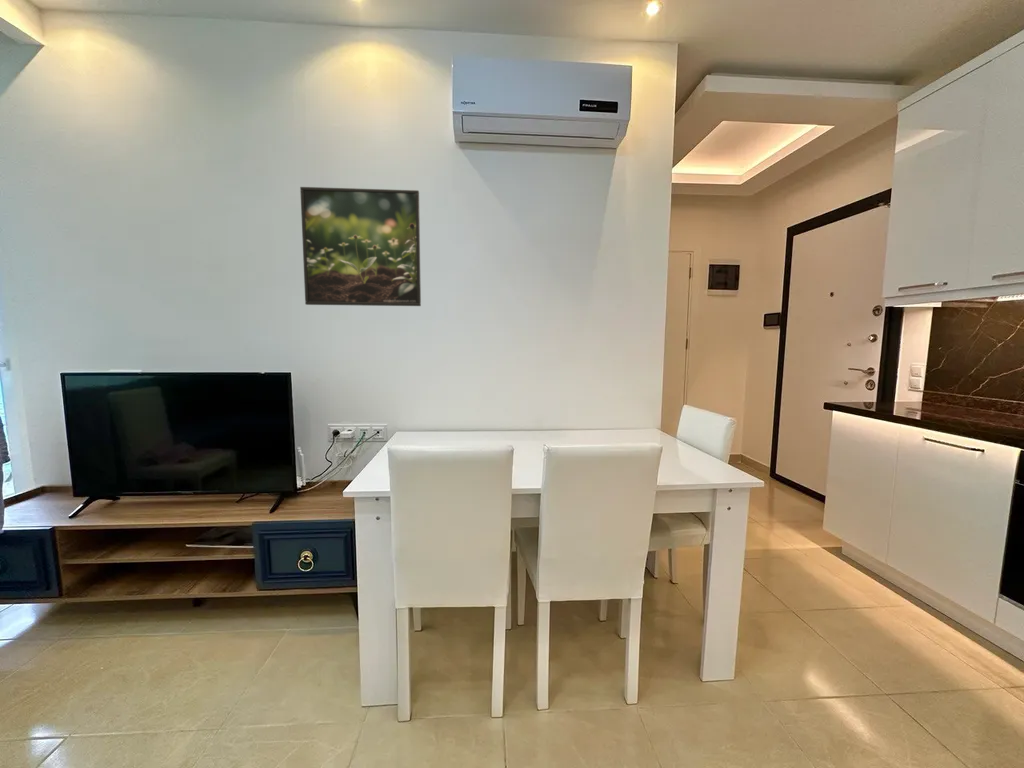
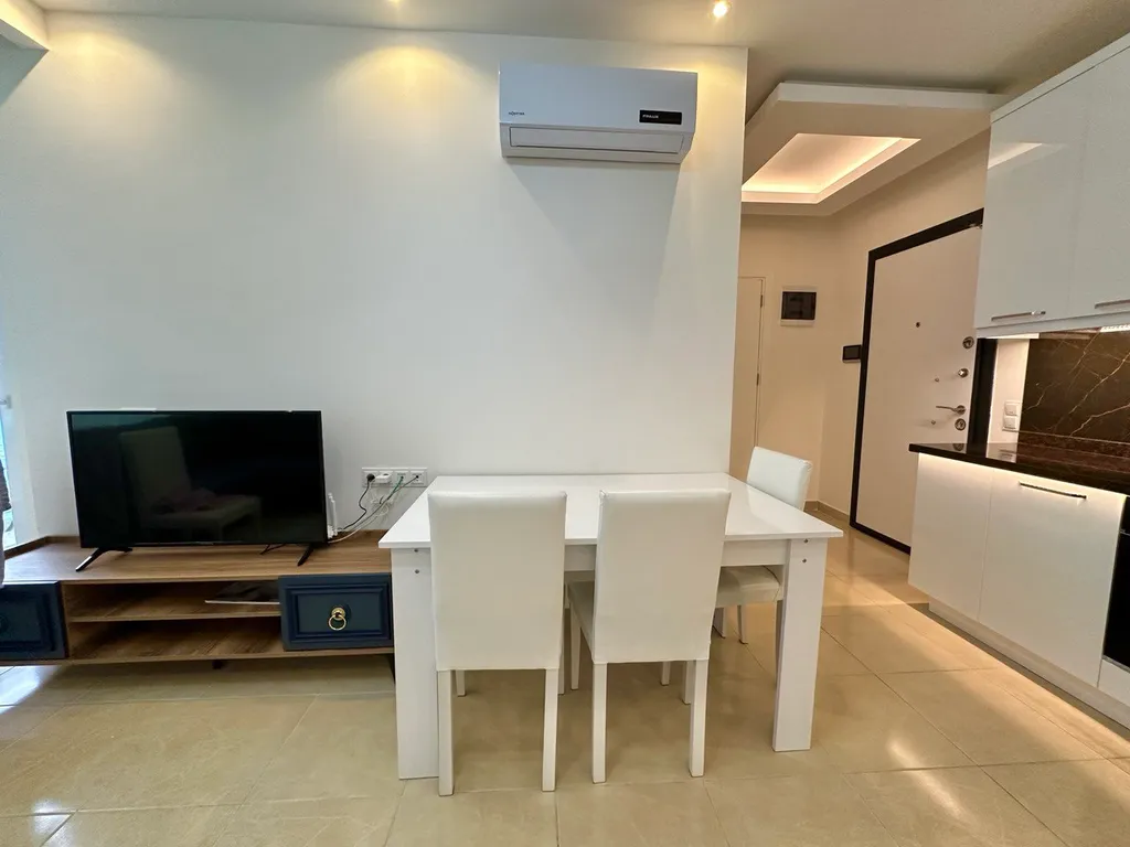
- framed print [299,186,422,307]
